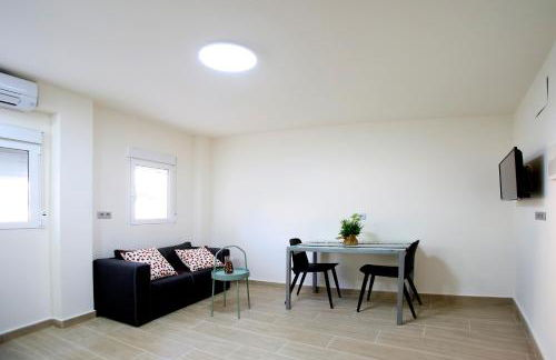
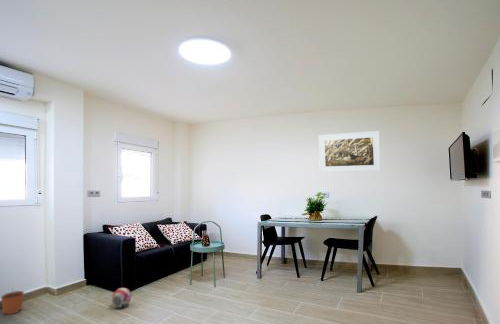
+ ball [111,287,132,308]
+ plant pot [0,289,25,316]
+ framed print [318,130,382,173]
